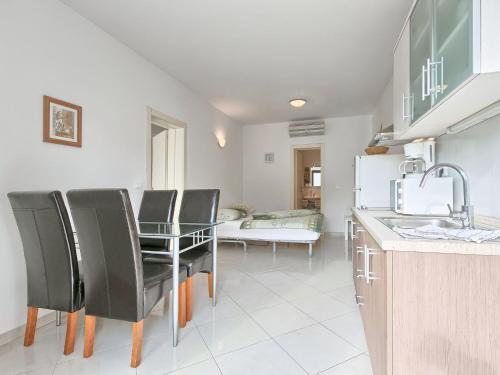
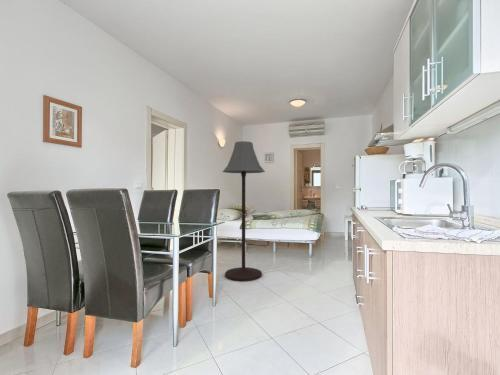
+ floor lamp [222,140,266,282]
